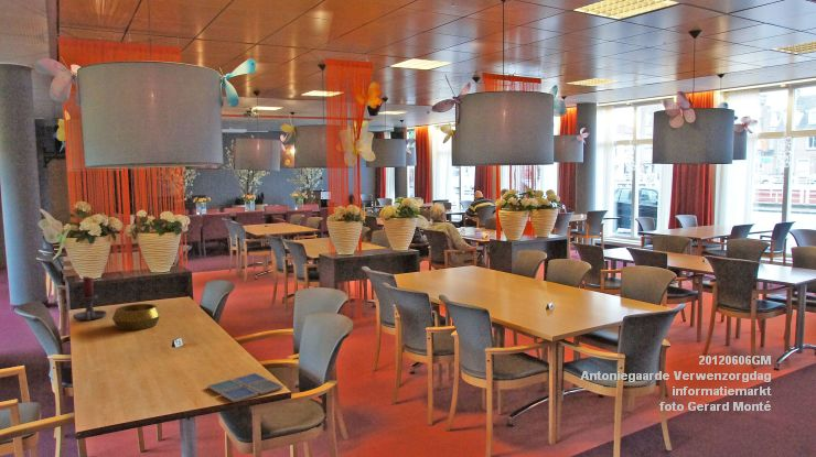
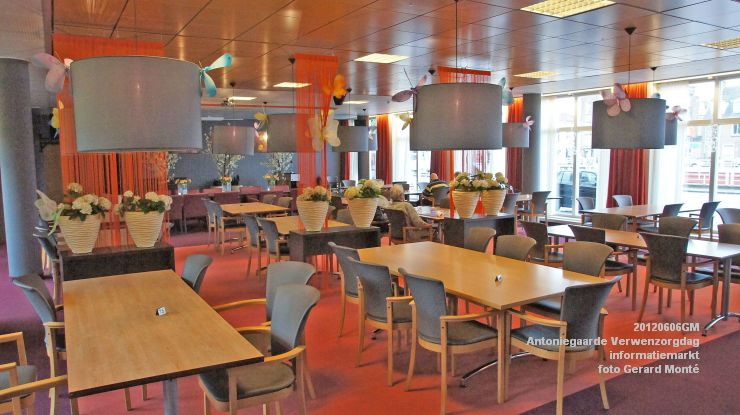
- decorative bowl [111,303,162,331]
- candle holder [72,275,108,322]
- drink coaster [206,372,284,403]
